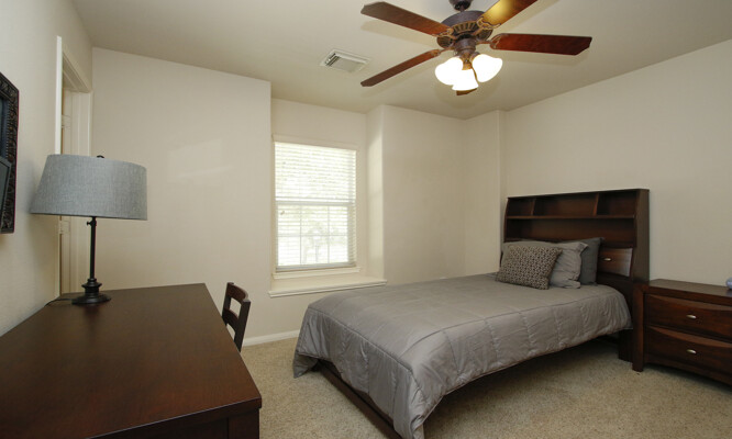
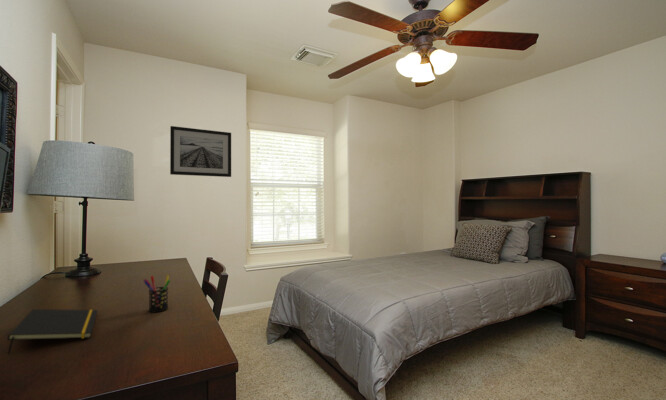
+ pen holder [142,274,171,313]
+ wall art [169,125,232,178]
+ notepad [6,308,99,355]
